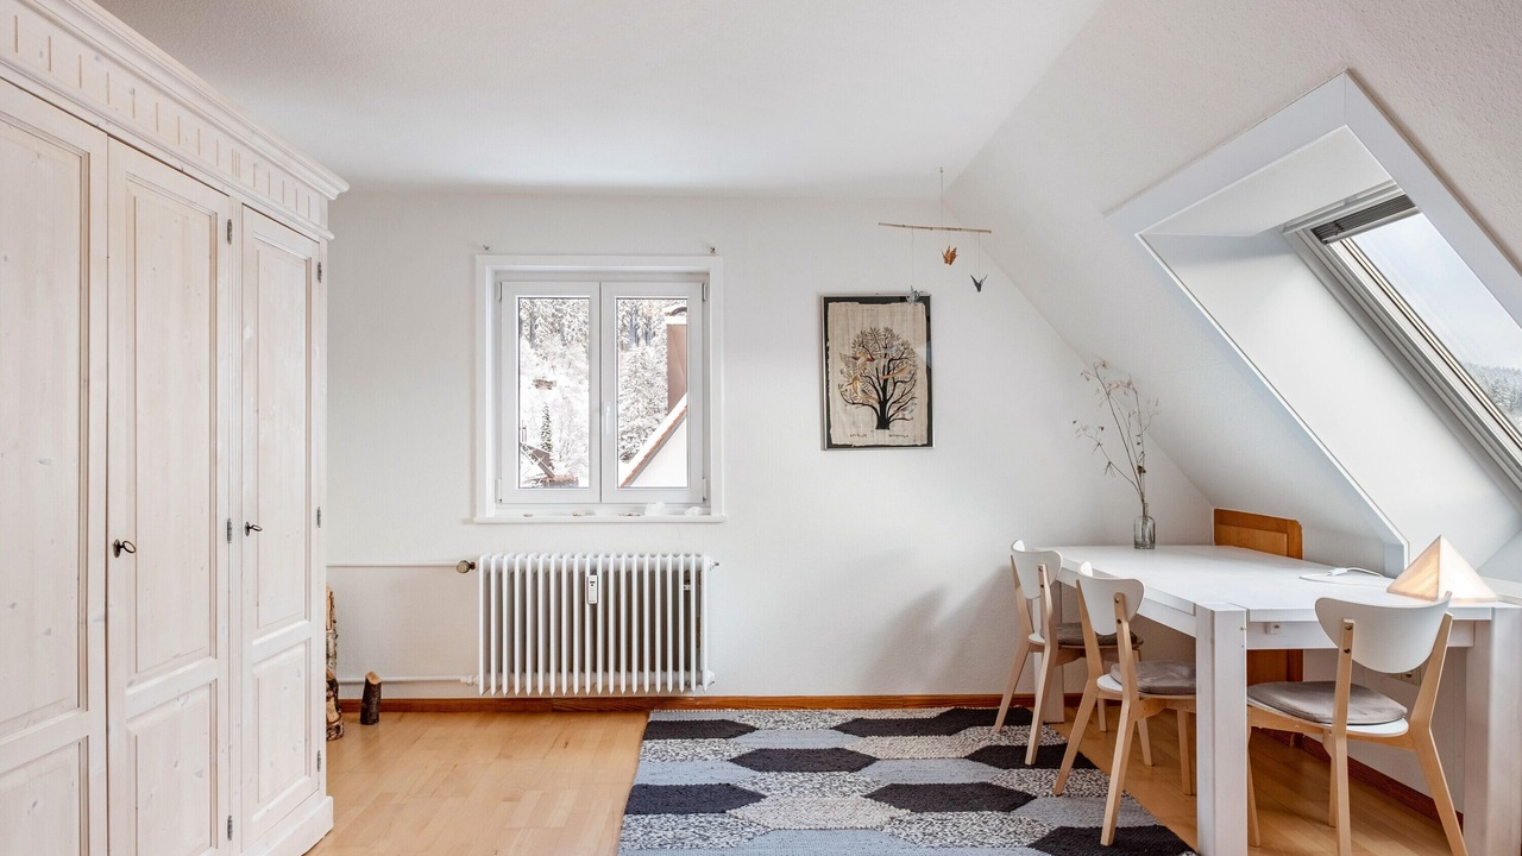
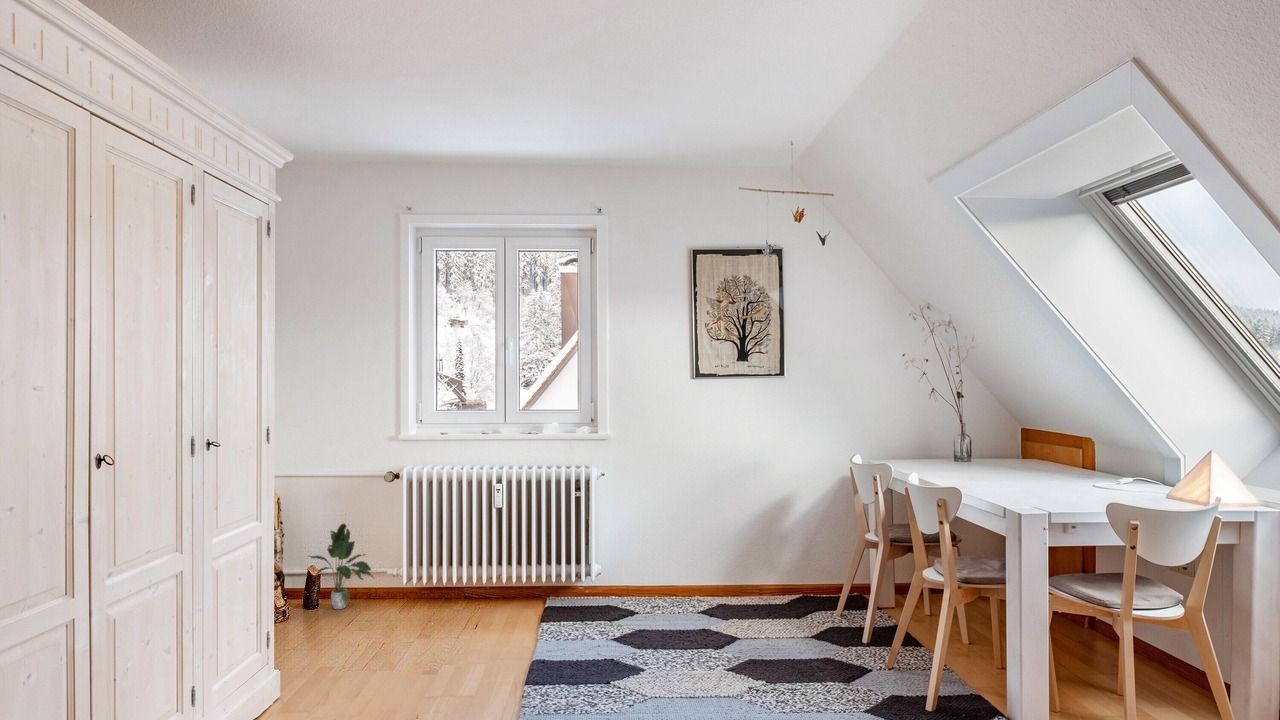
+ potted plant [307,522,375,610]
